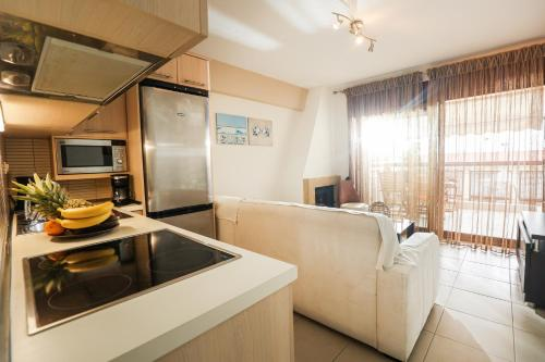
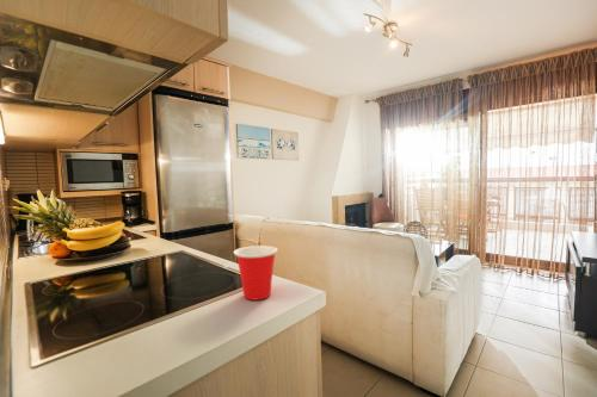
+ cup [233,244,279,302]
